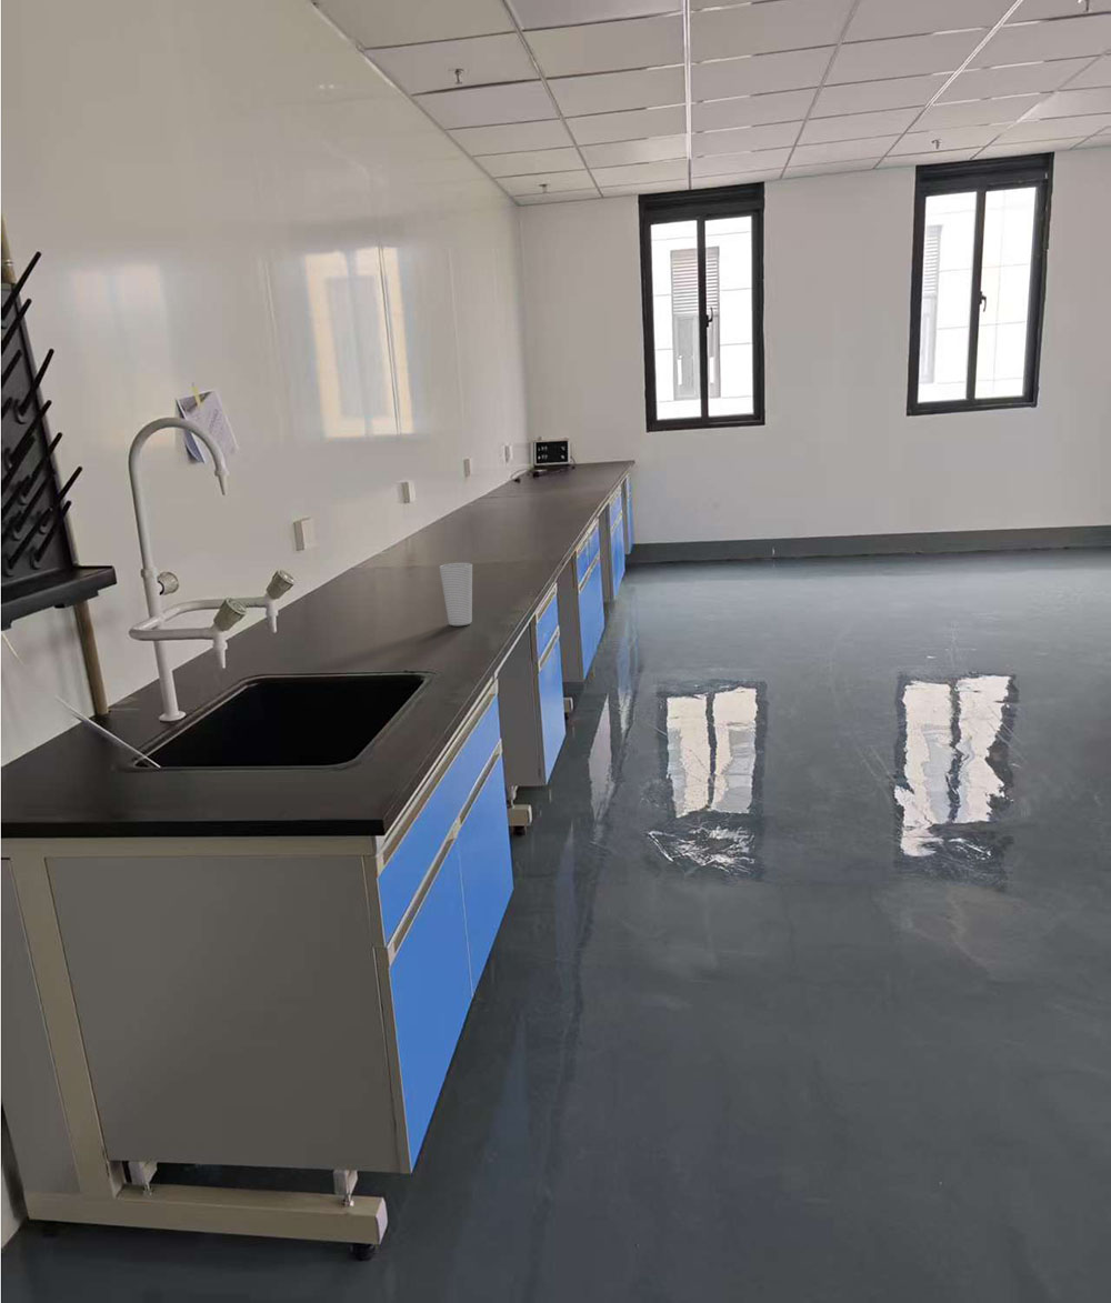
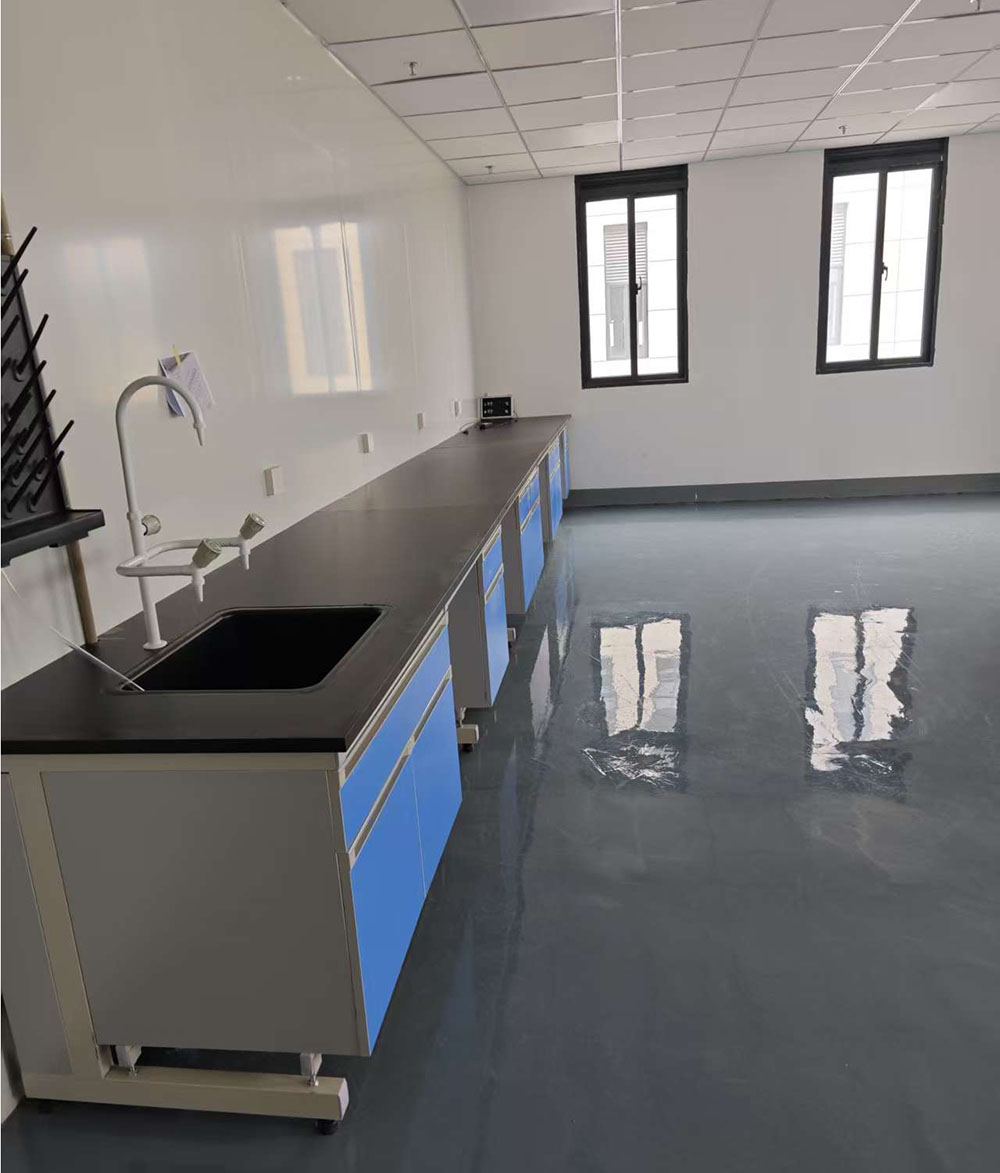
- cup [439,562,473,627]
